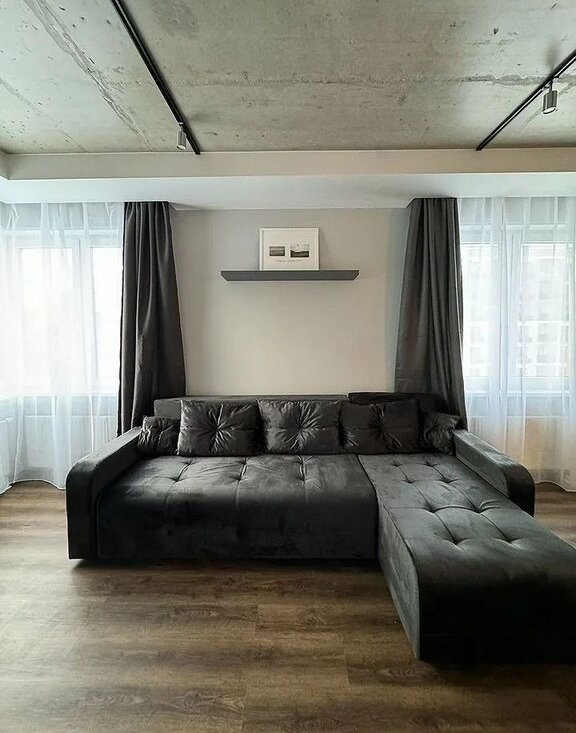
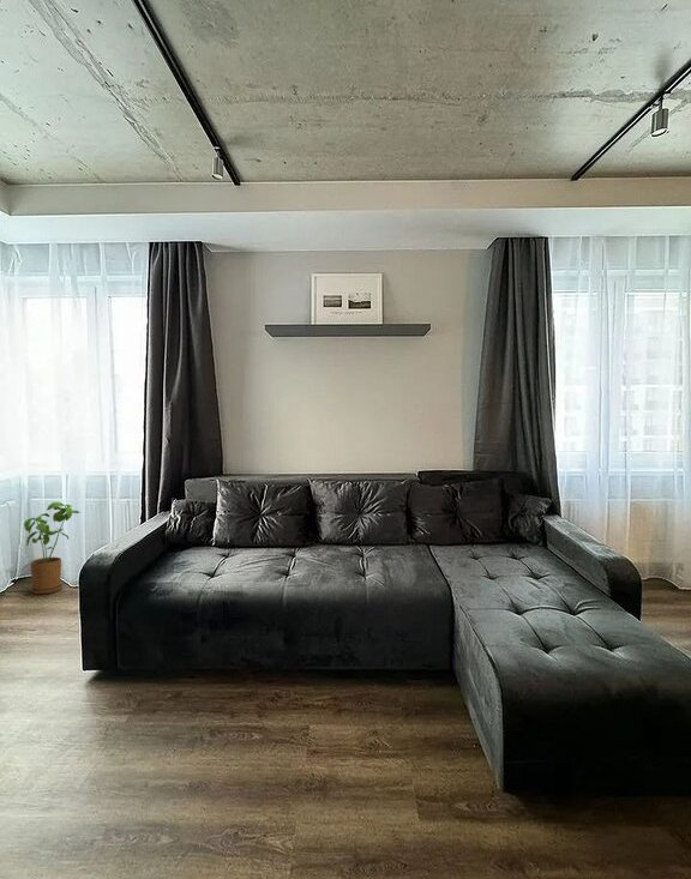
+ house plant [23,501,80,595]
